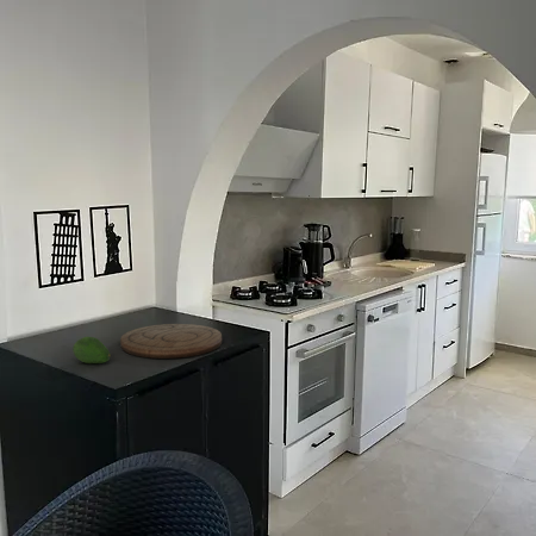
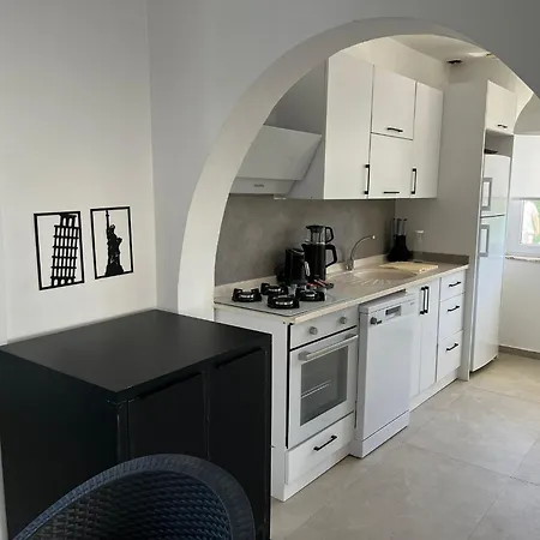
- fruit [71,336,112,364]
- cutting board [119,323,223,360]
